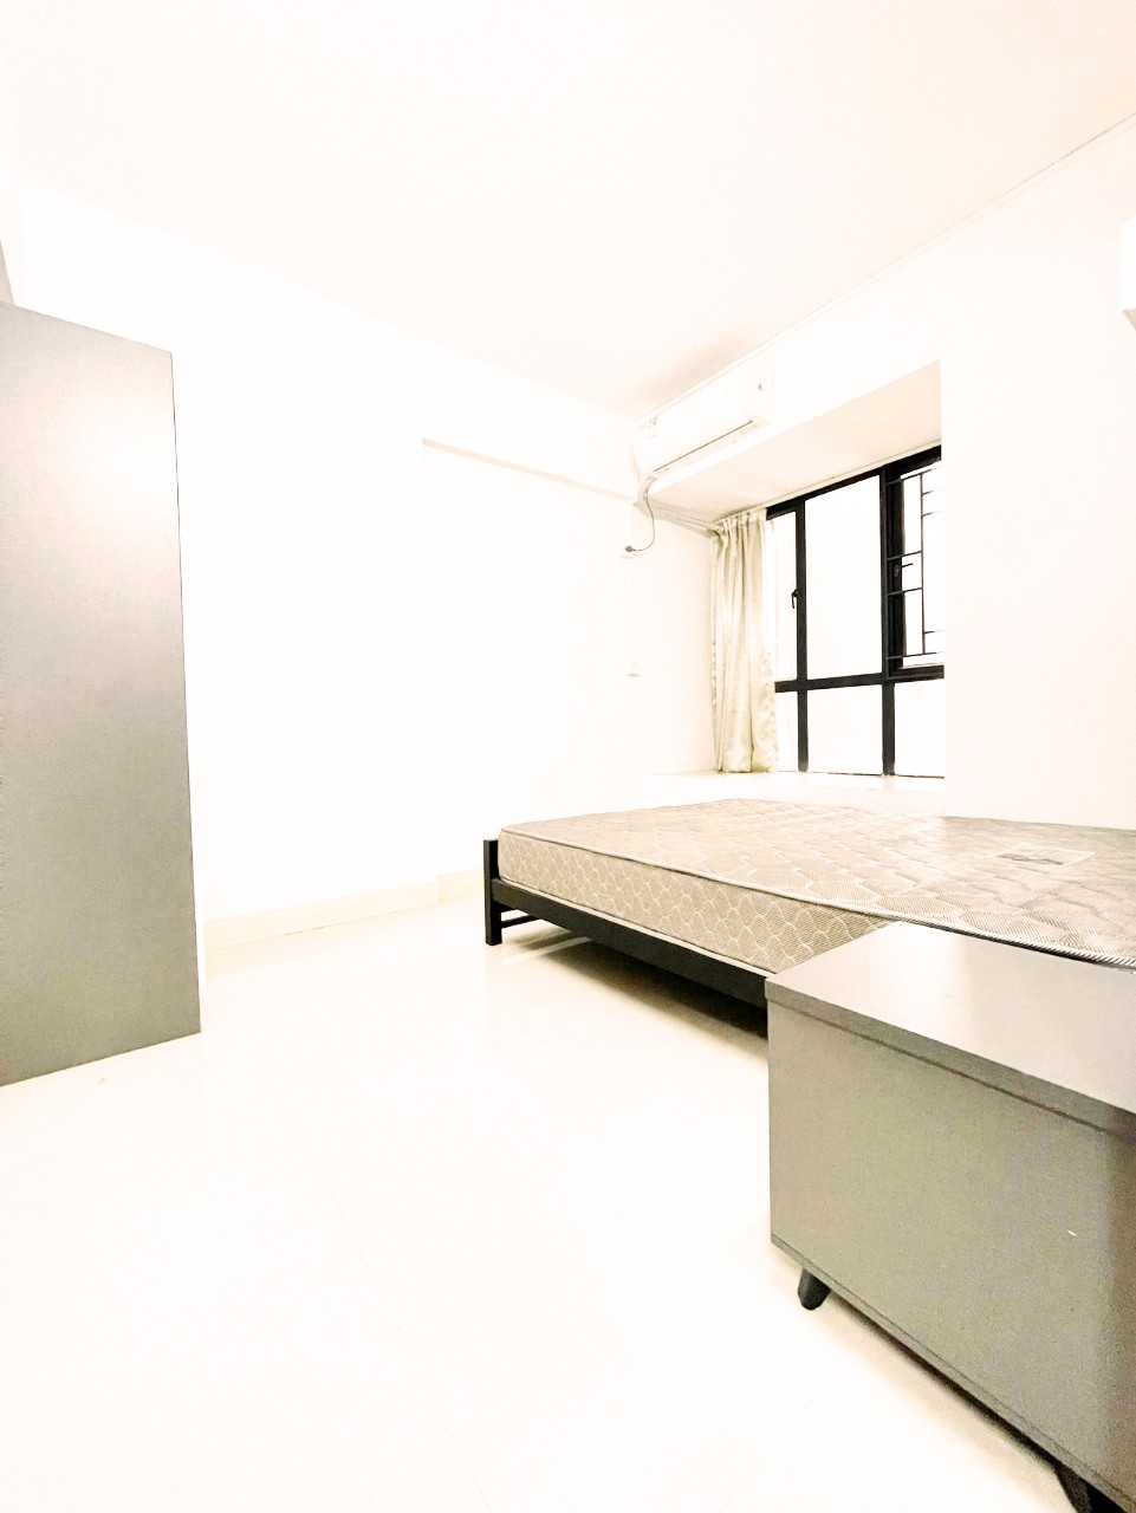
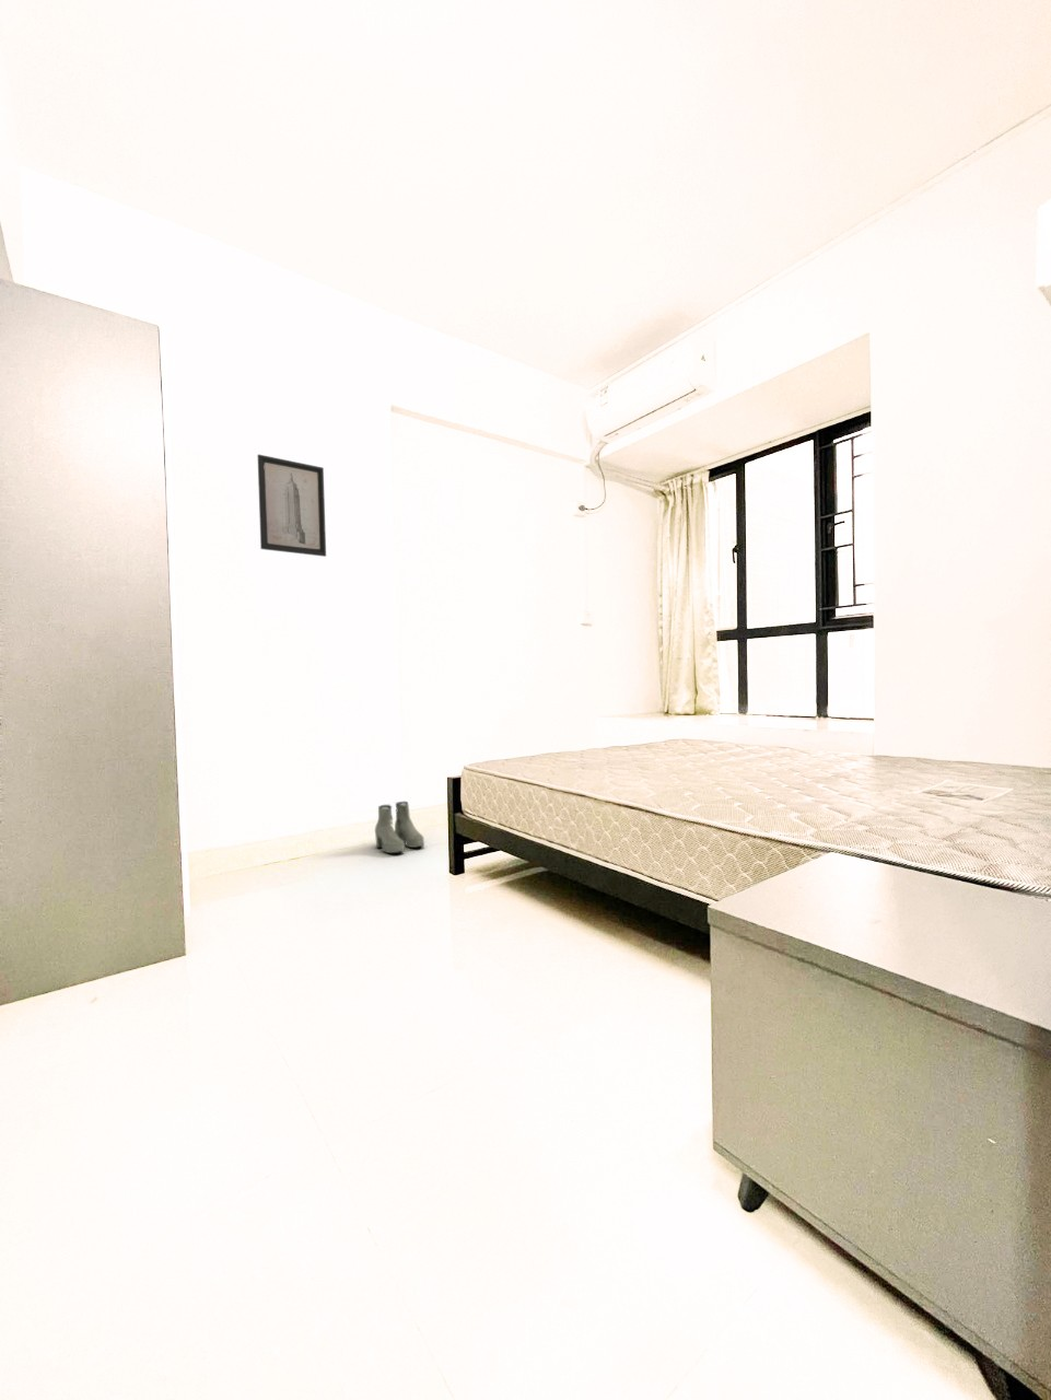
+ boots [374,800,425,855]
+ wall art [257,453,327,558]
